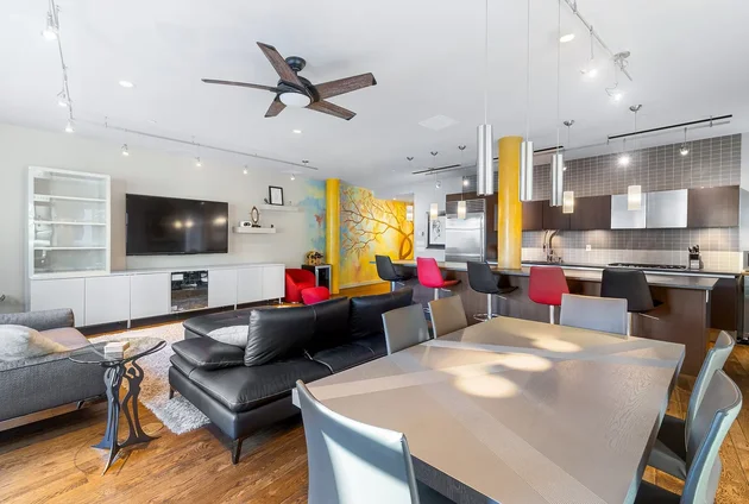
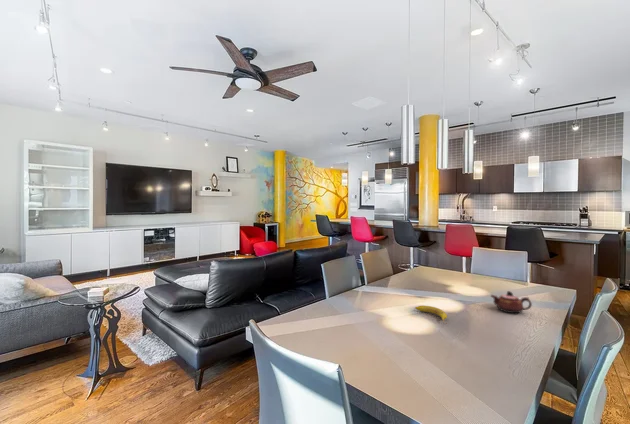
+ fruit [414,305,448,325]
+ teapot [490,290,533,314]
